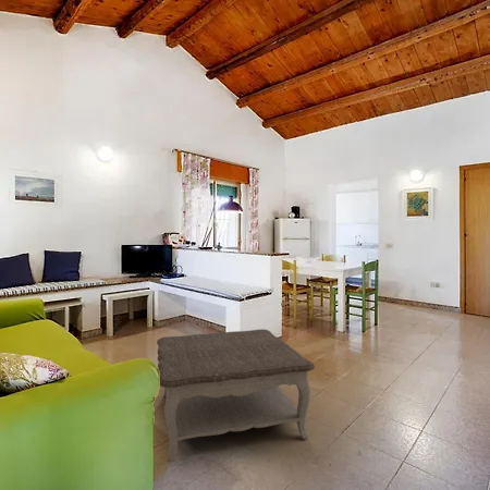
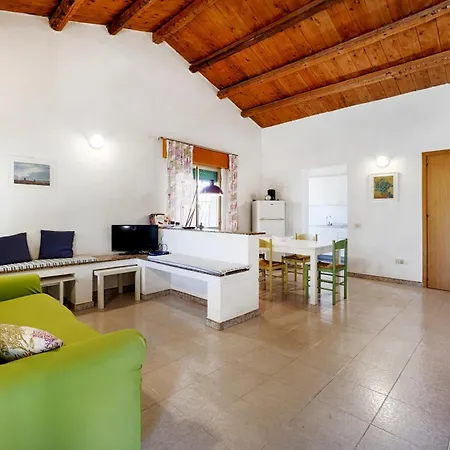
- coffee table [156,328,316,463]
